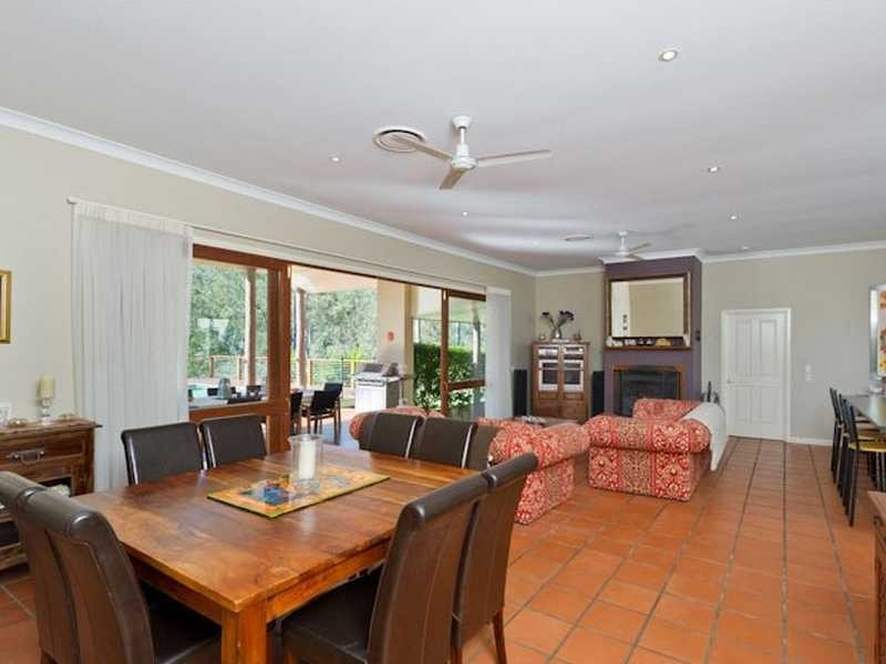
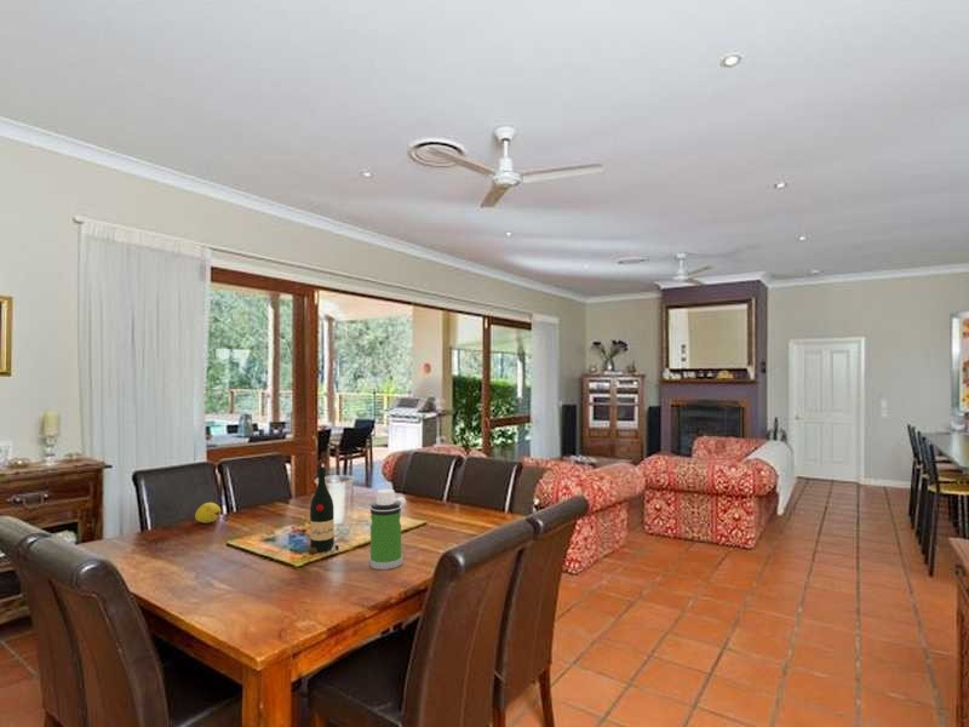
+ fruit [194,502,222,525]
+ wine bottle [308,466,340,555]
+ water bottle [368,488,407,571]
